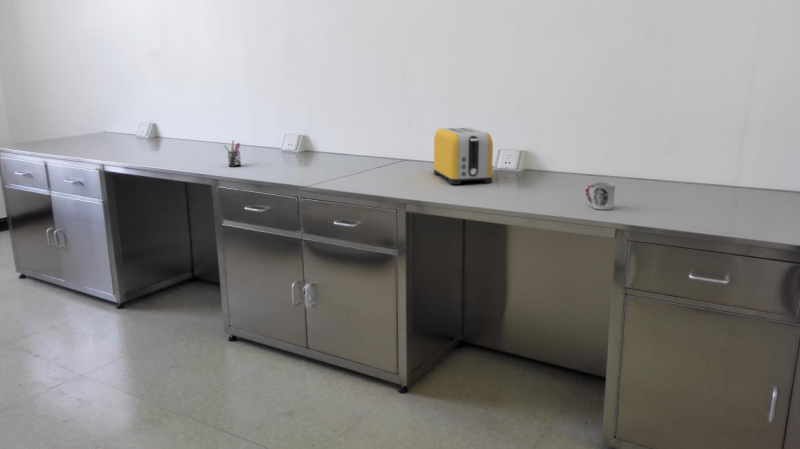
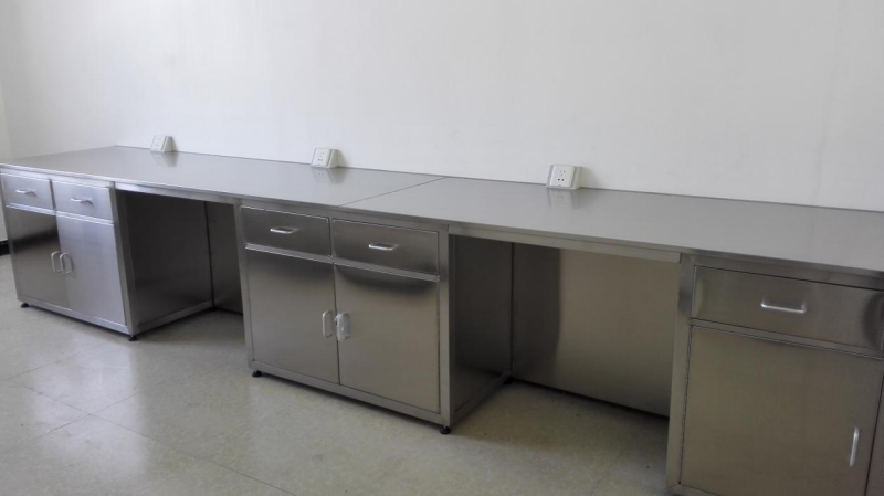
- toaster [433,127,494,185]
- cup [584,182,616,211]
- pen holder [223,139,242,168]
